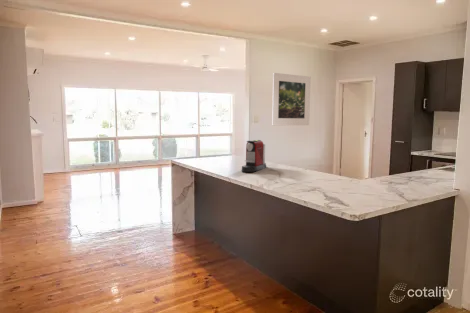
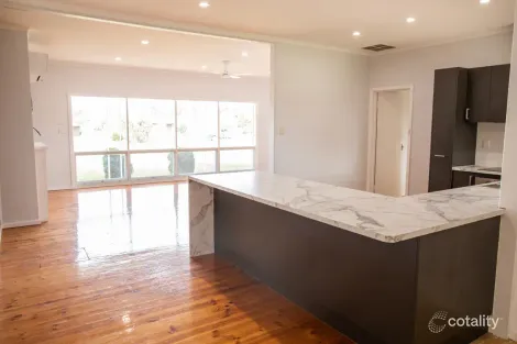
- coffee maker [240,139,267,173]
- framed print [271,72,312,126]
